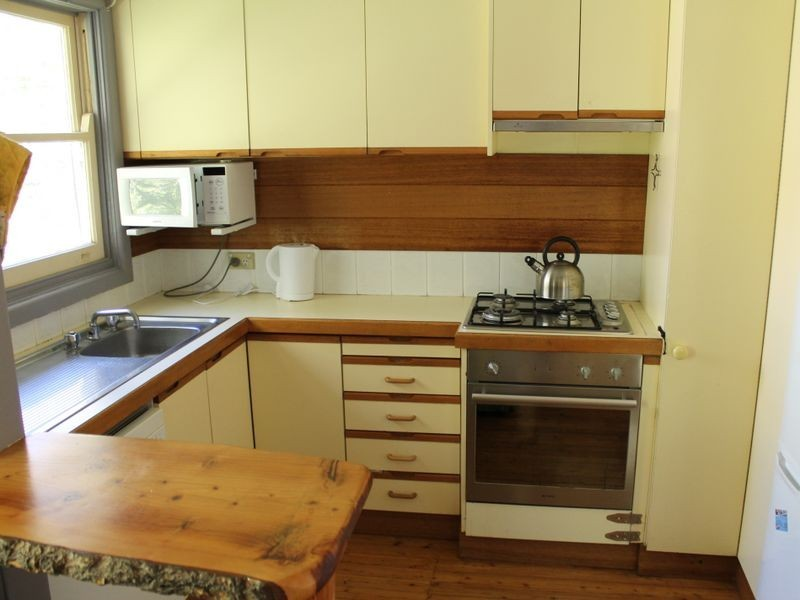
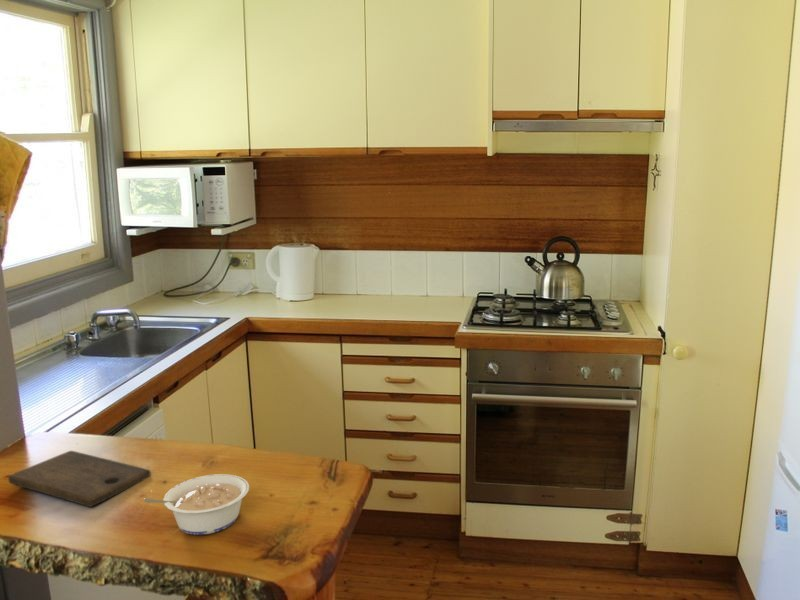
+ cutting board [7,450,151,508]
+ legume [143,473,250,536]
